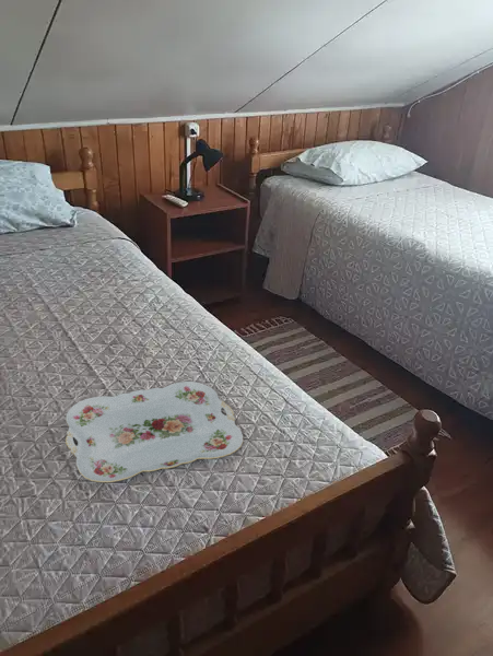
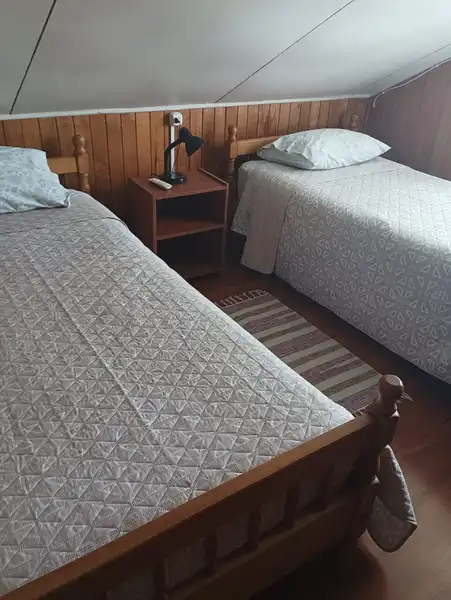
- serving tray [64,380,244,483]
